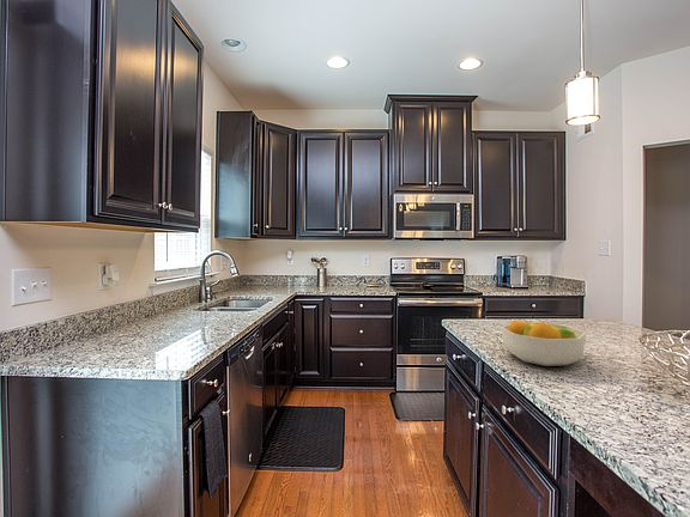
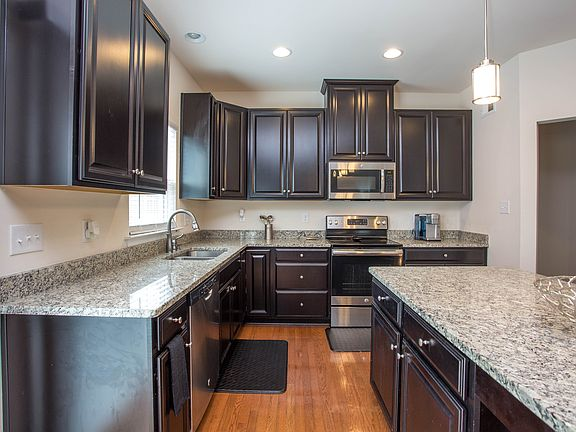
- fruit bowl [501,320,587,367]
